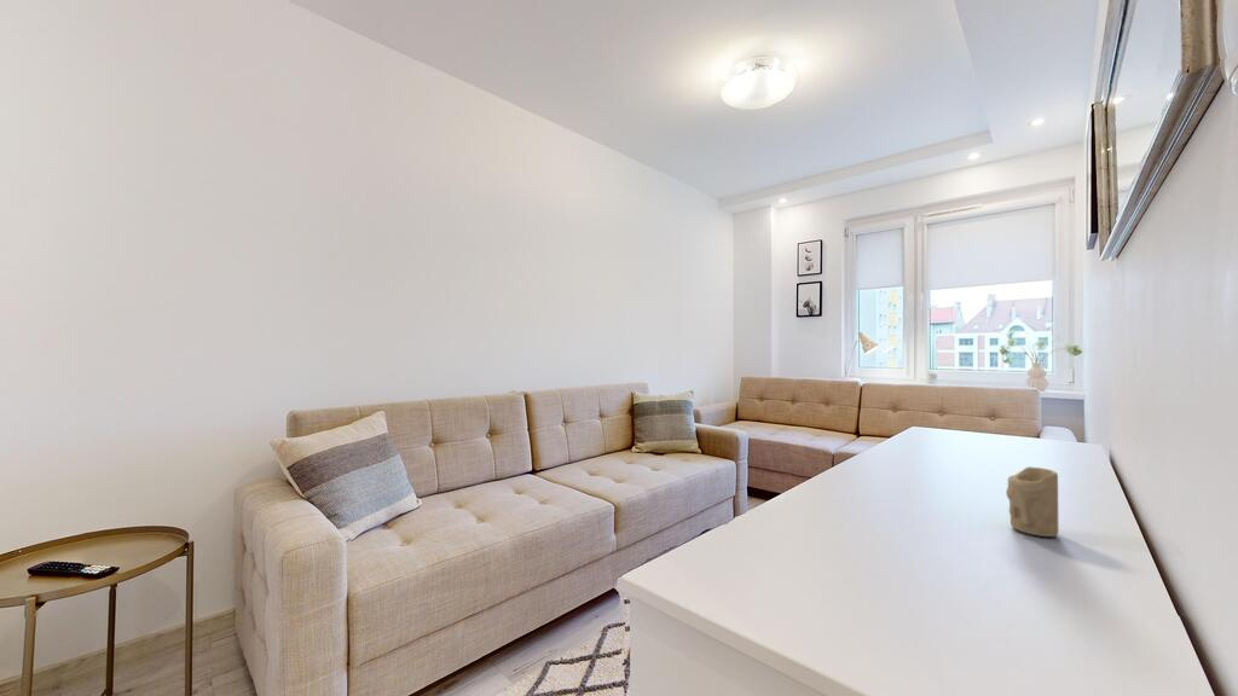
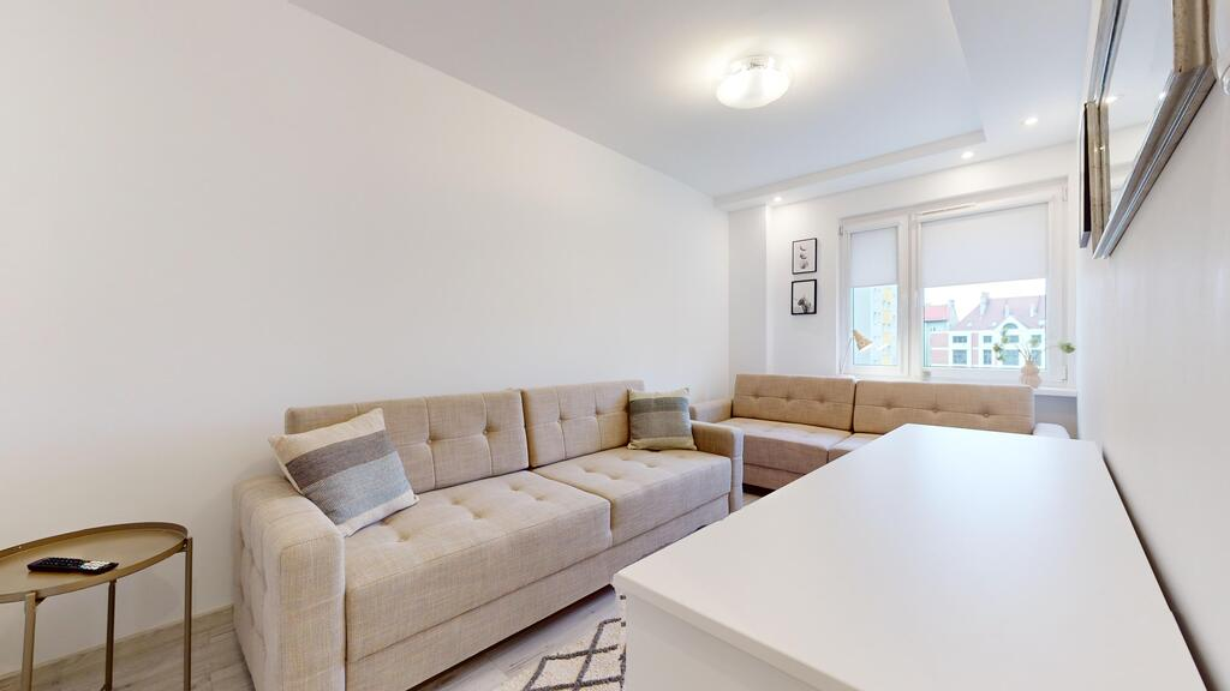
- candle [1005,465,1059,538]
